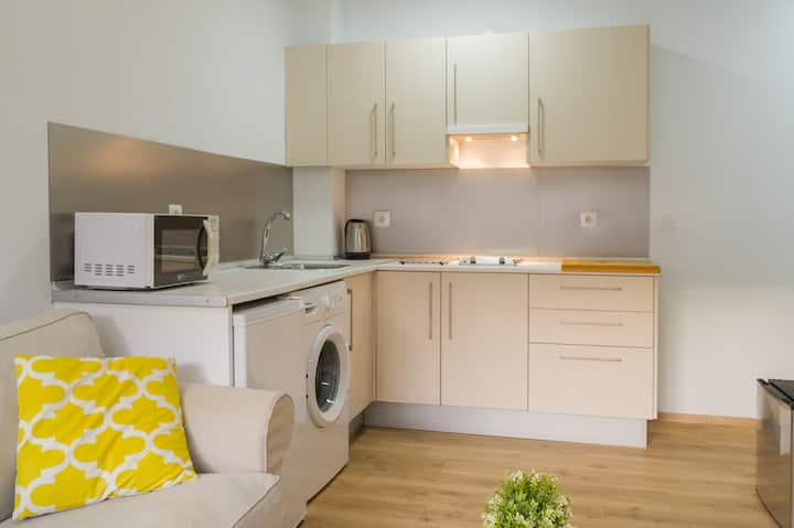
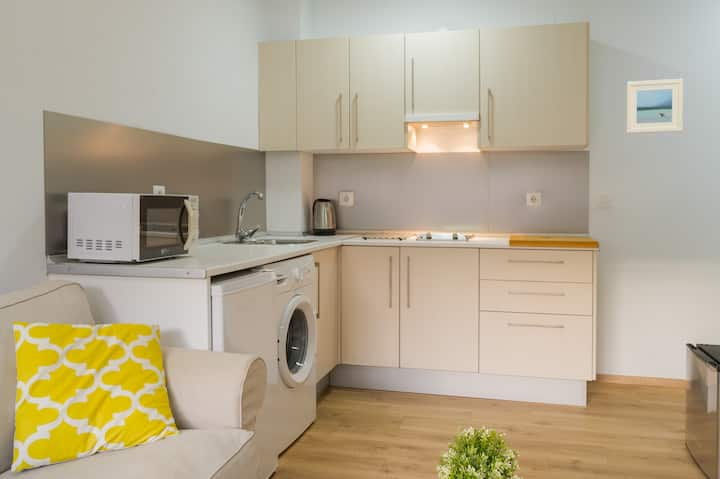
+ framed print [625,78,684,134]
